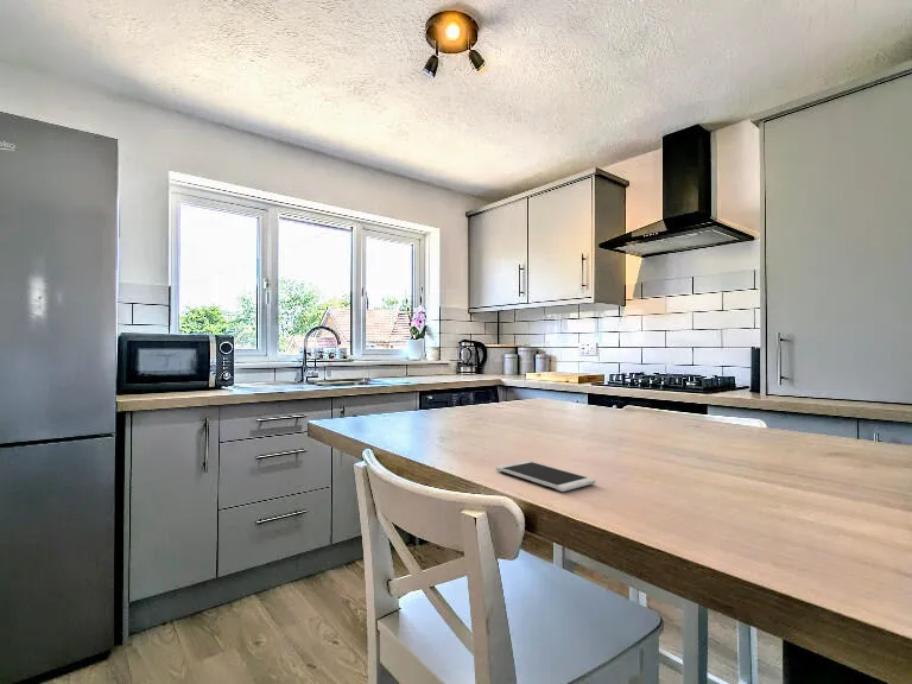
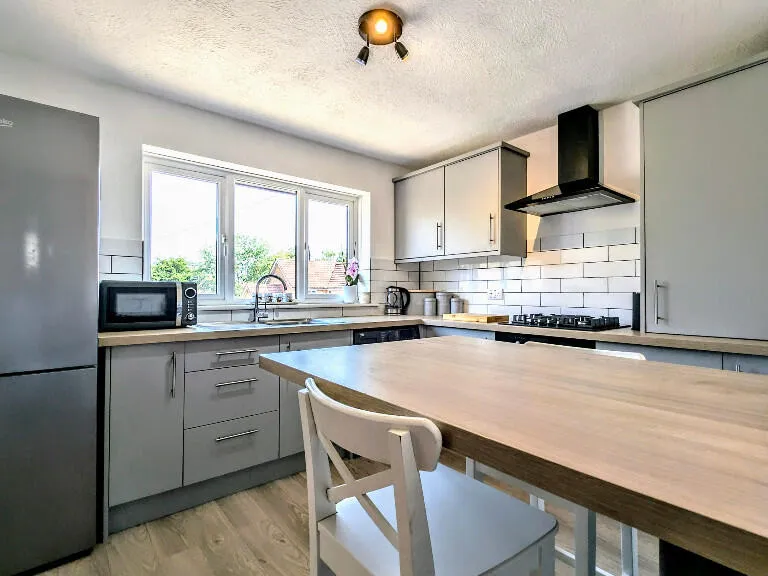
- smartphone [495,460,597,493]
